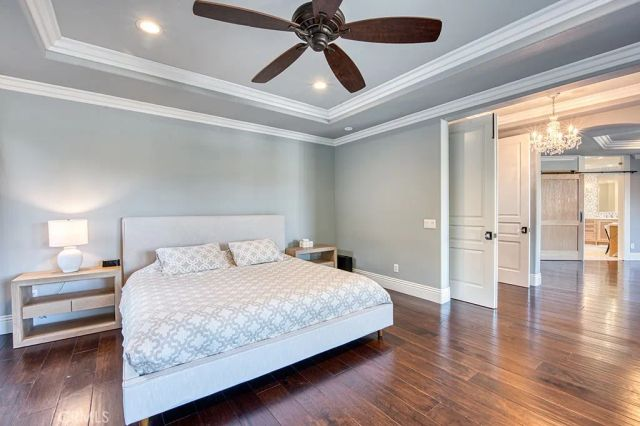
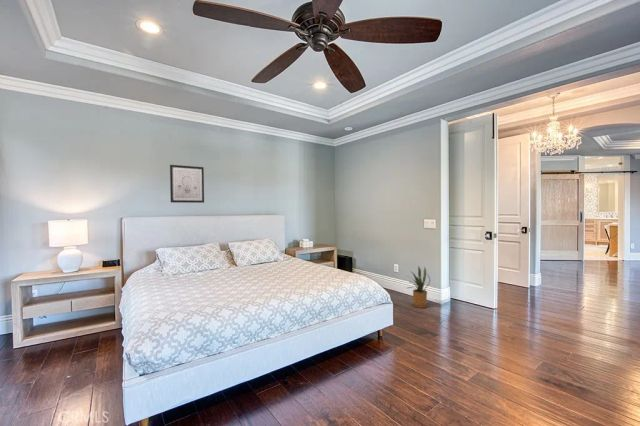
+ house plant [405,265,431,309]
+ wall art [169,164,205,204]
